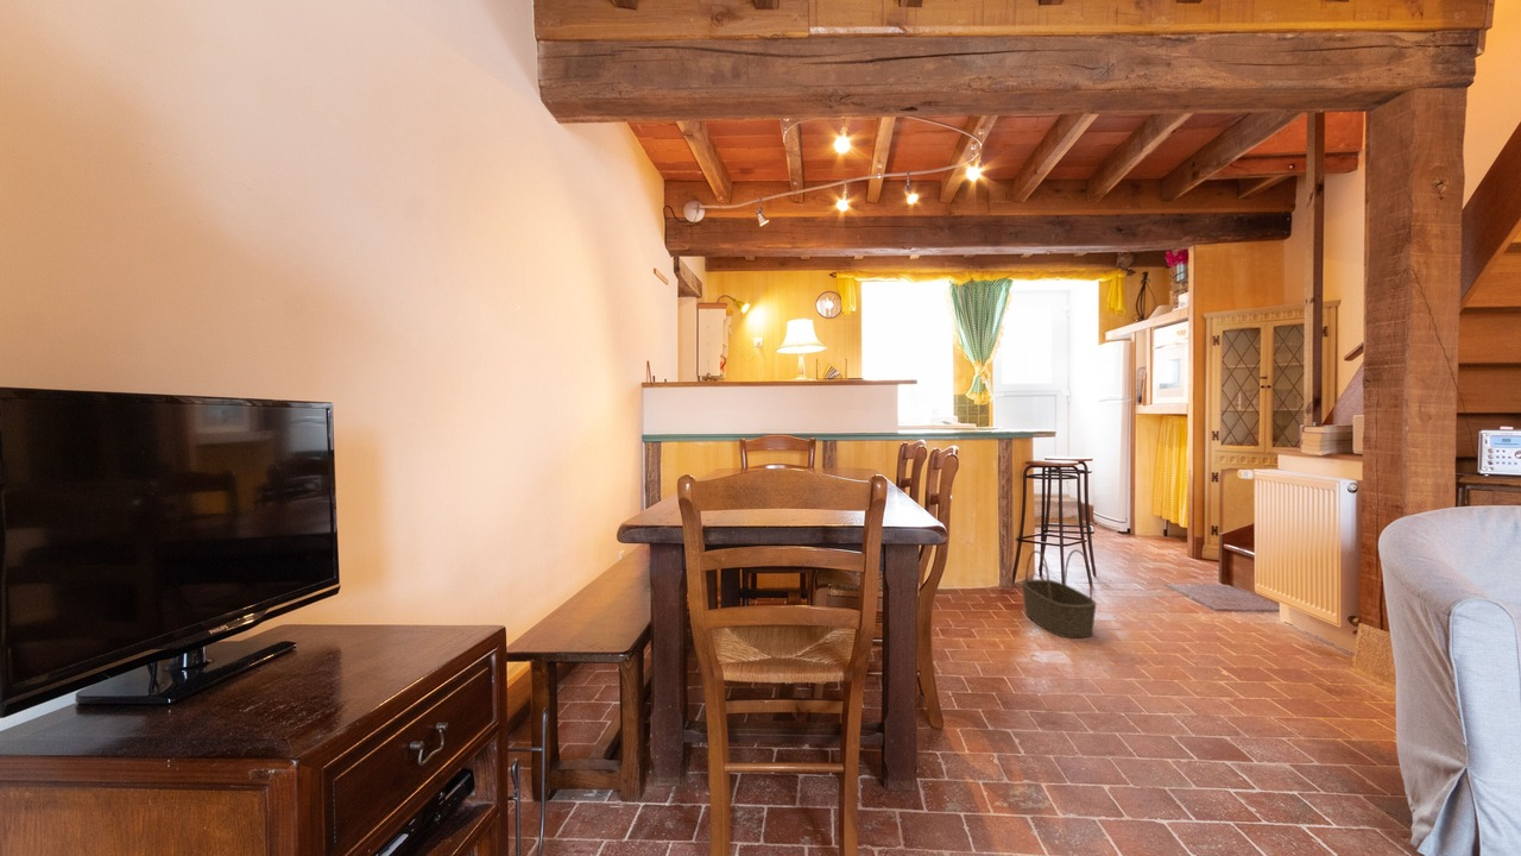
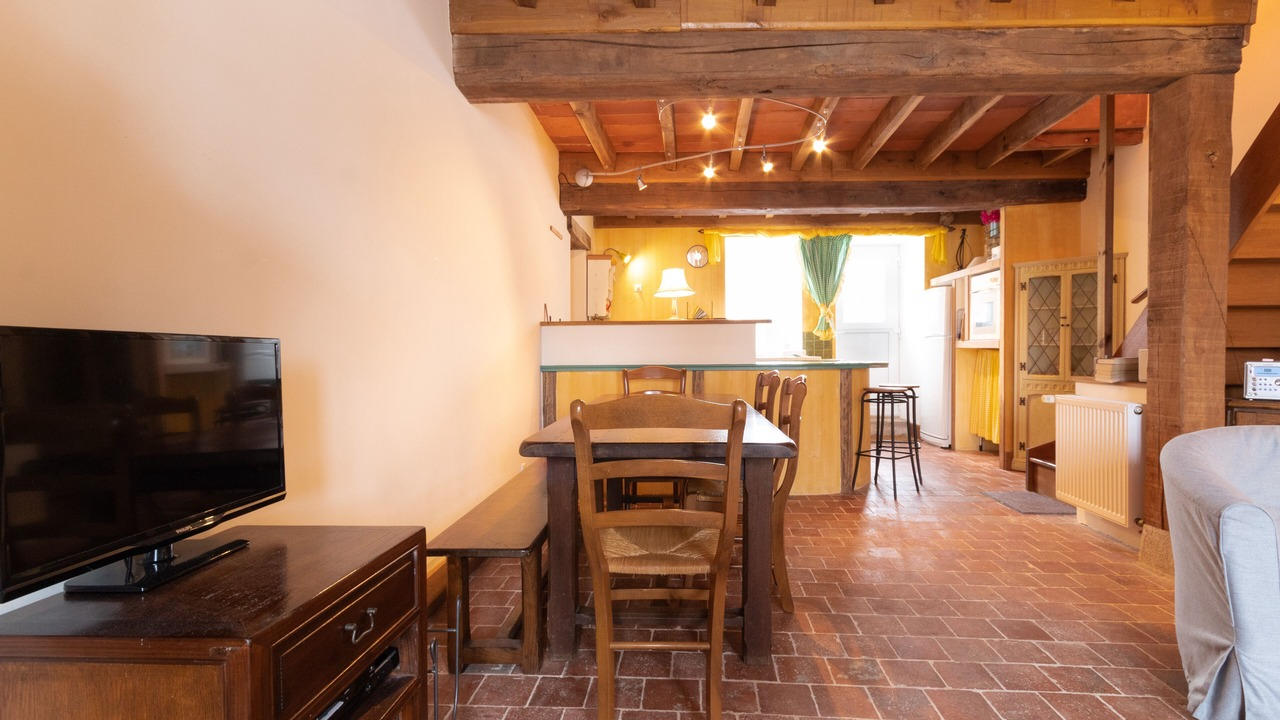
- basket [1021,548,1097,638]
